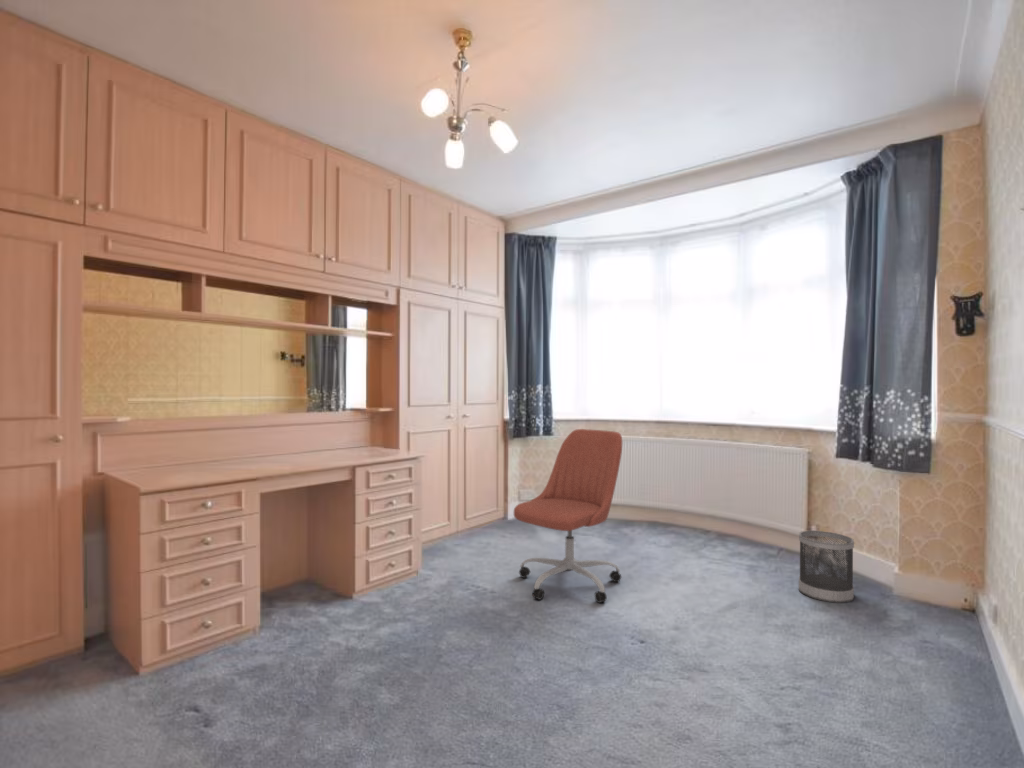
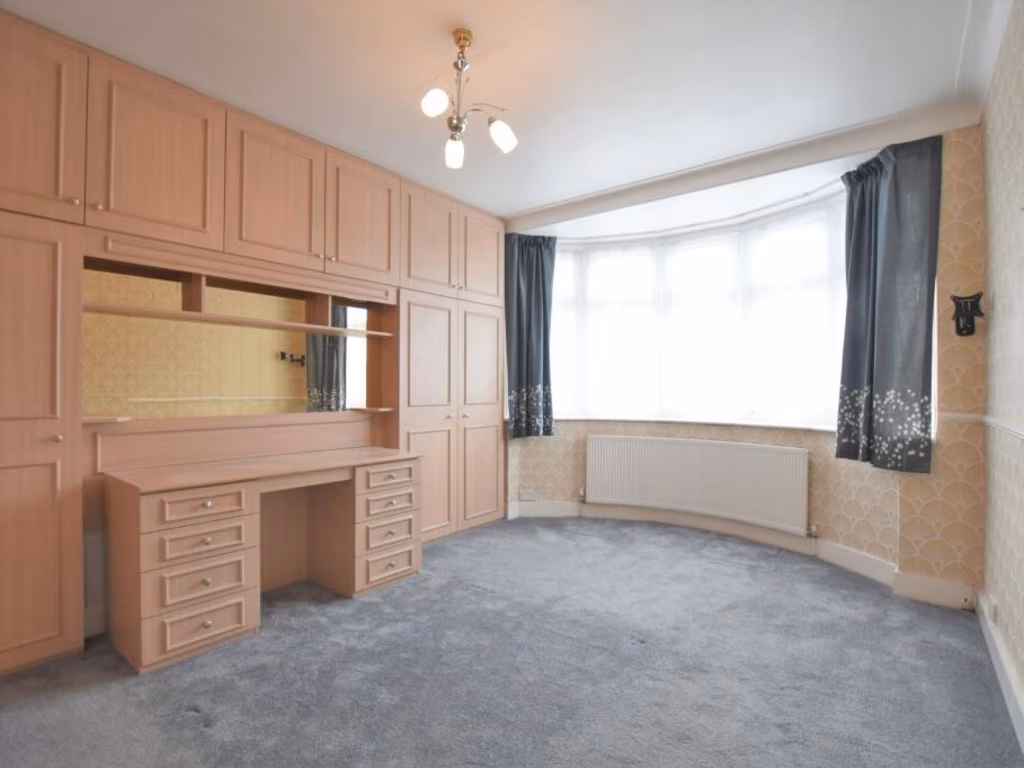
- wastebasket [798,530,855,604]
- office chair [513,428,623,604]
